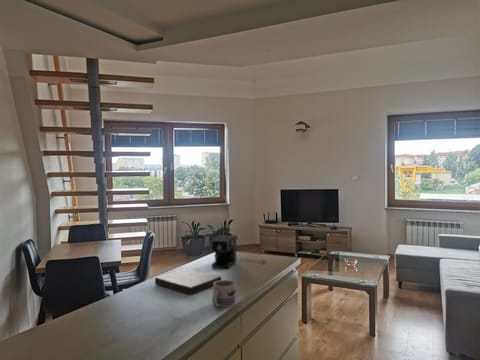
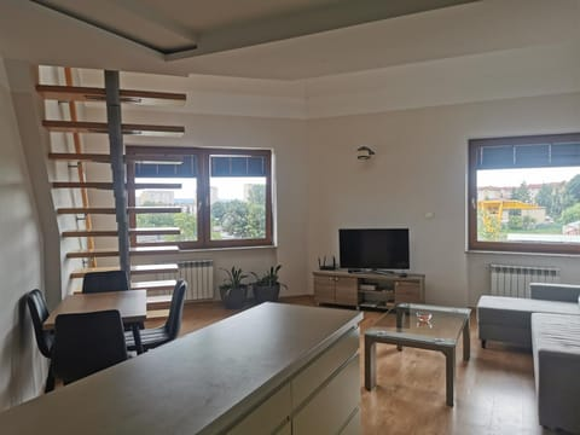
- mug [211,279,237,308]
- book [154,268,222,296]
- coffee maker [210,234,267,269]
